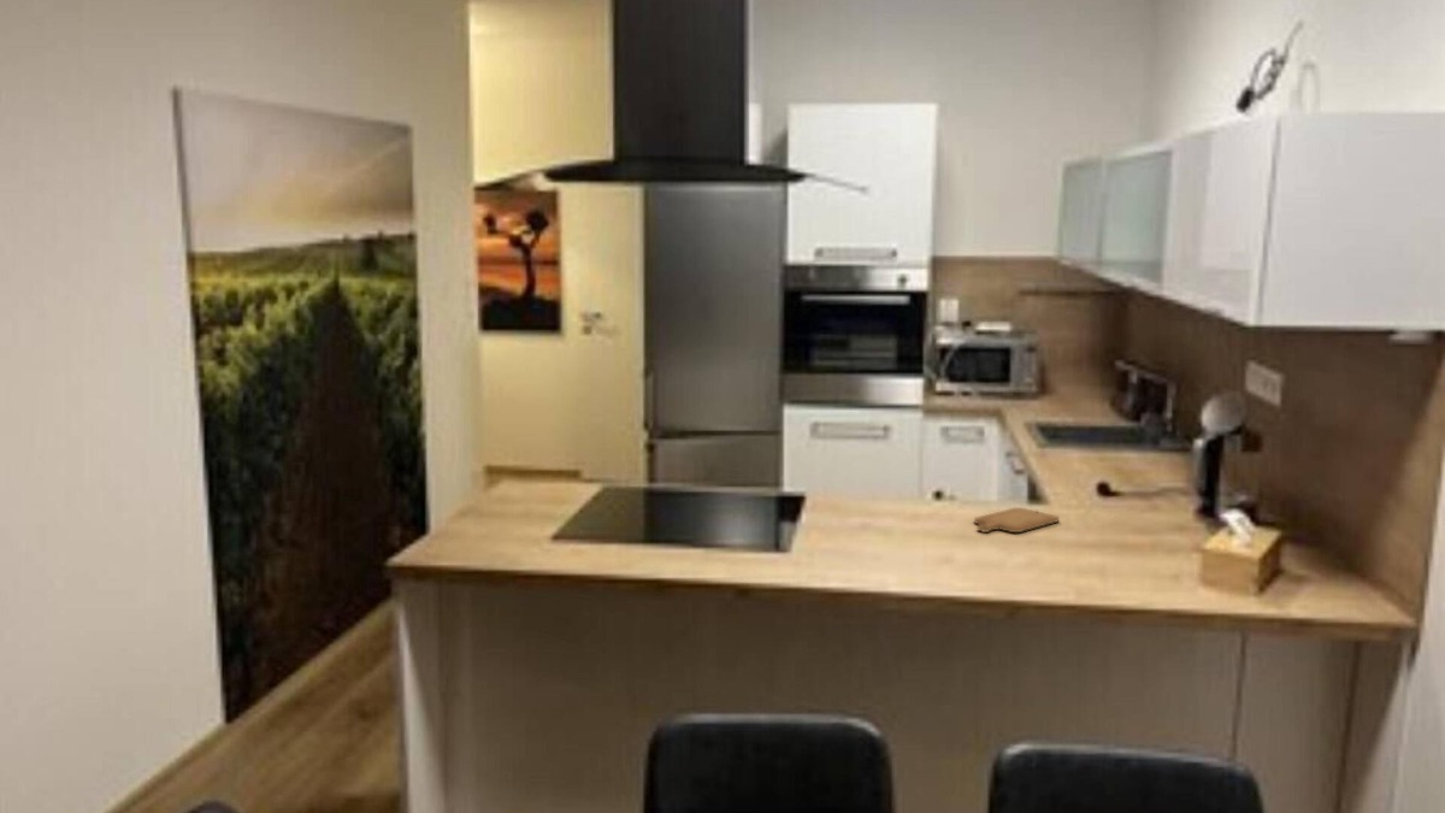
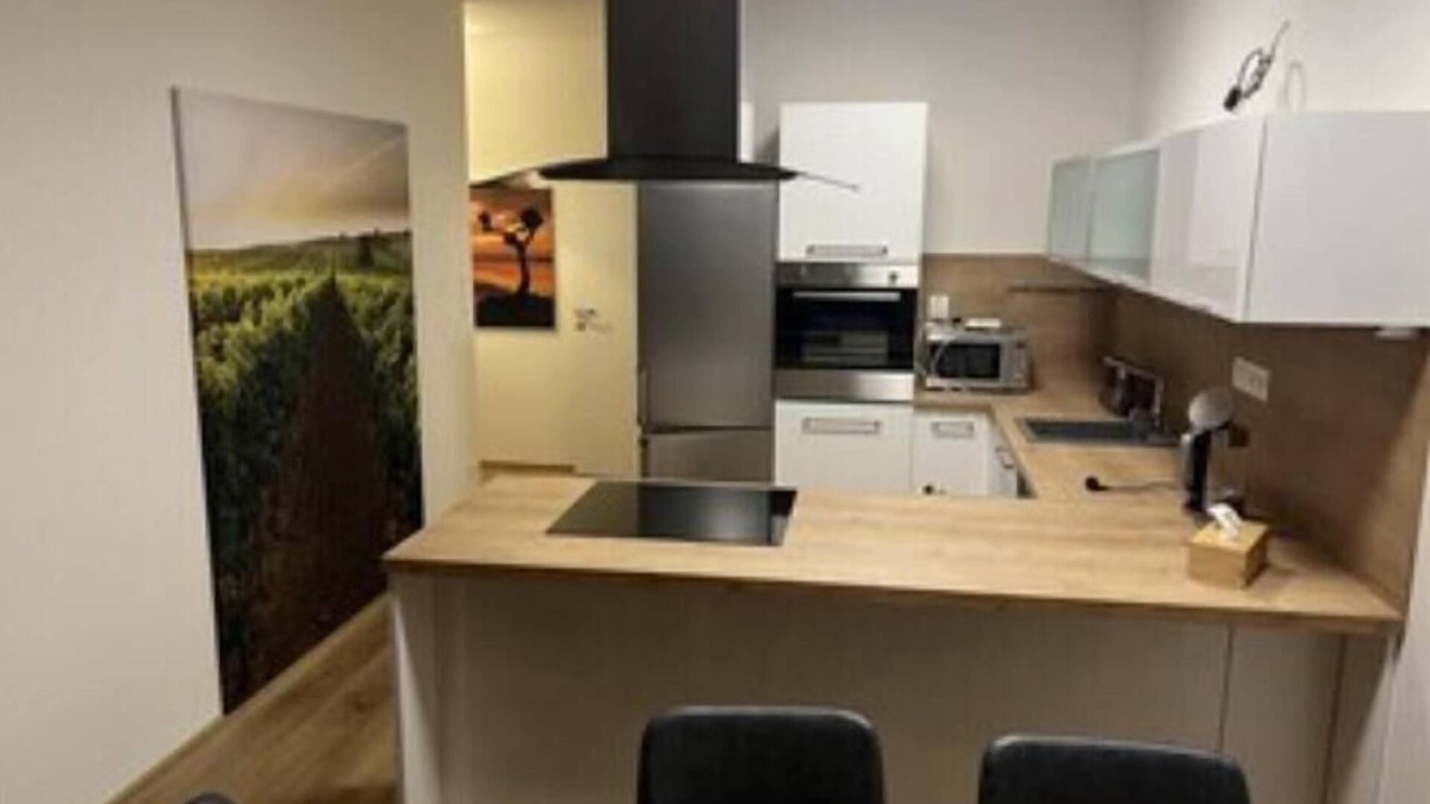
- chopping board [973,506,1061,534]
